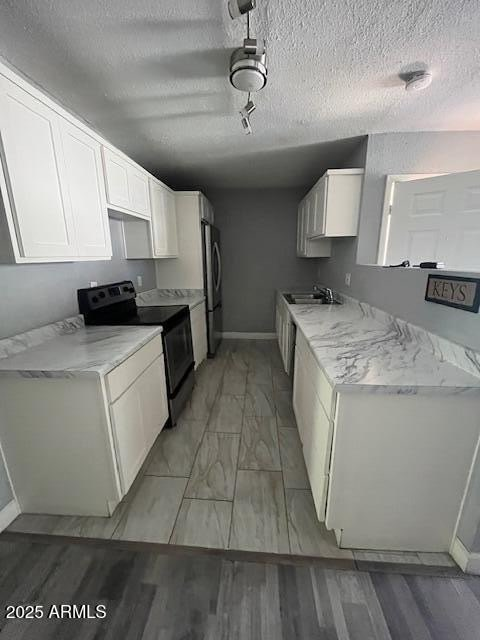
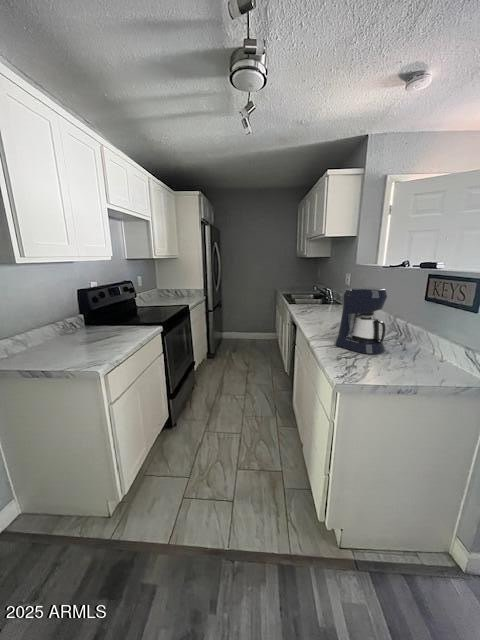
+ coffee maker [334,285,388,355]
